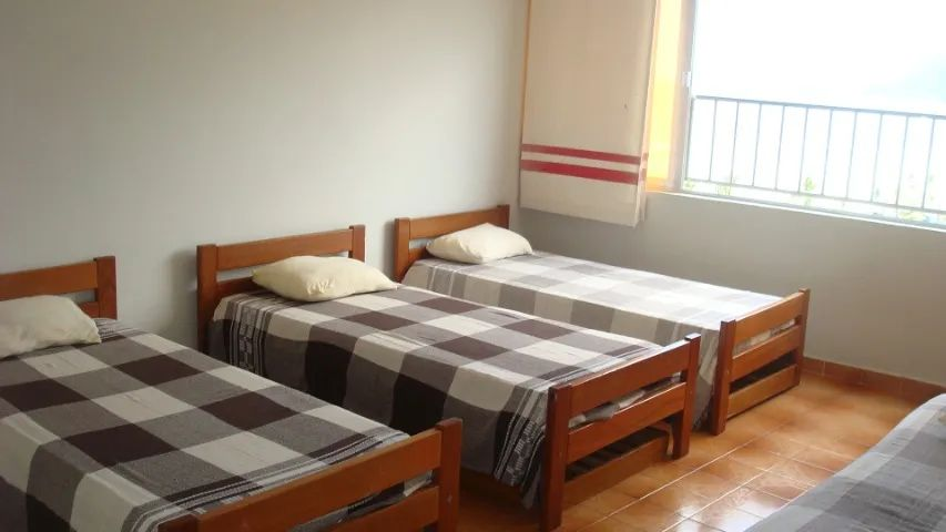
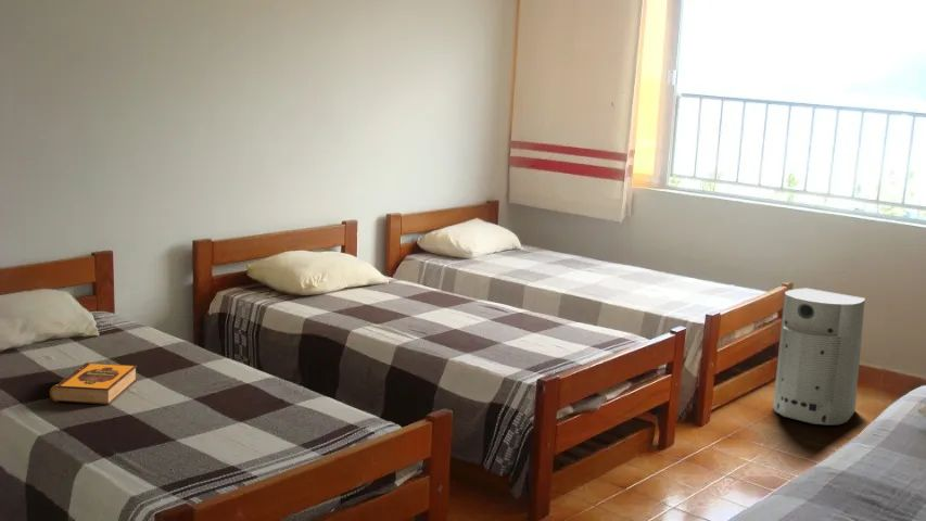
+ fan [772,288,866,427]
+ hardback book [49,361,138,406]
